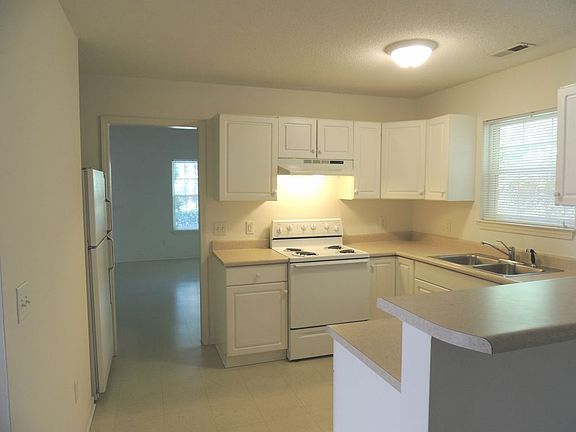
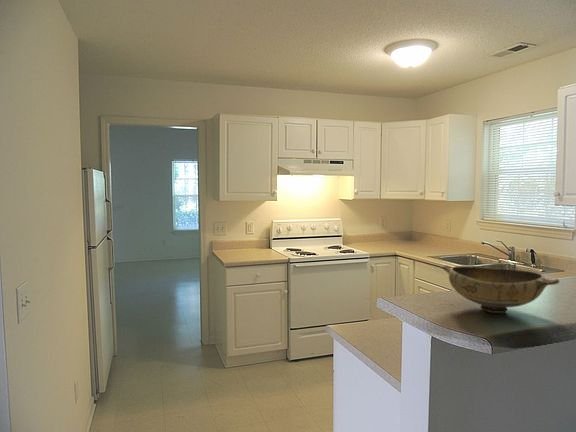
+ bowl [442,264,560,314]
